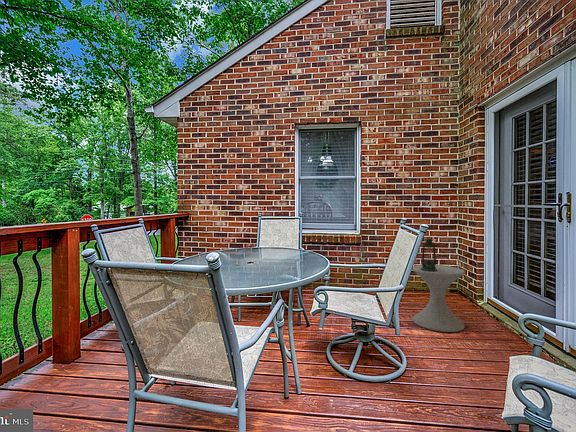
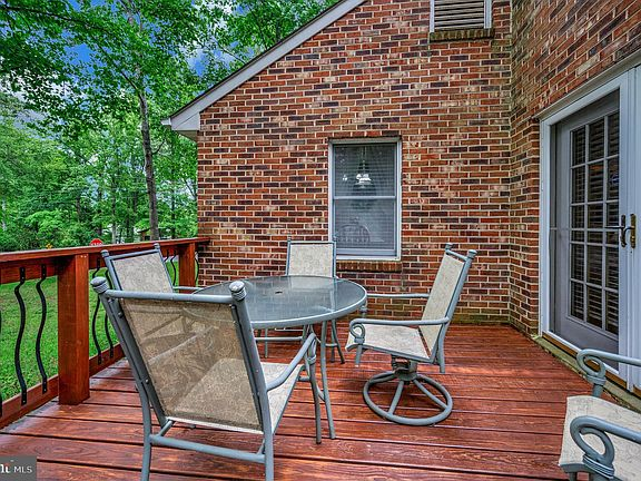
- side table [412,264,466,333]
- lantern [420,235,437,272]
